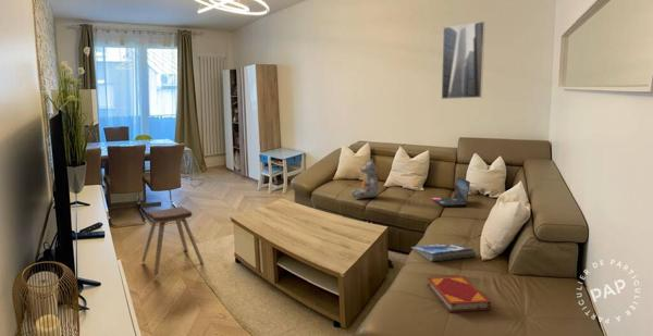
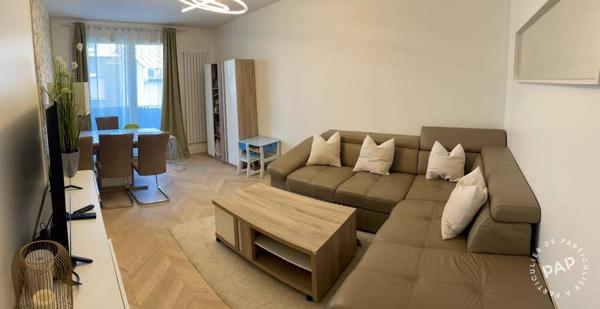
- music stool [140,206,205,276]
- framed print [441,21,486,100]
- stuffed bear [350,157,380,200]
- laptop [431,176,471,208]
- hardback book [427,275,492,313]
- magazine [410,241,477,263]
